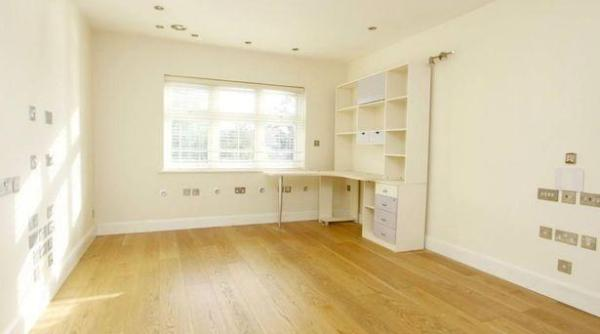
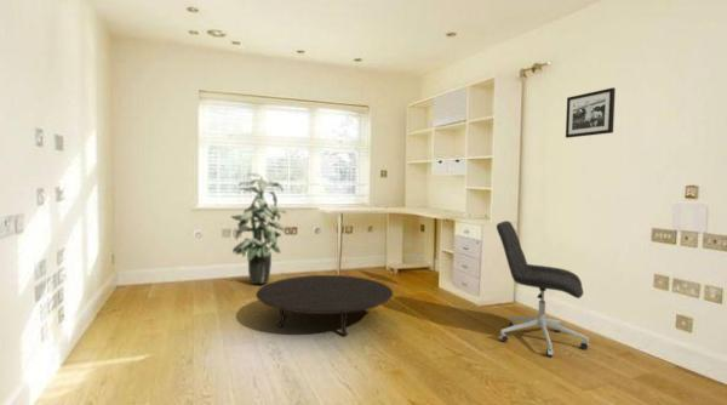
+ office chair [496,219,590,358]
+ indoor plant [229,172,287,285]
+ table [254,274,394,337]
+ picture frame [565,86,617,139]
